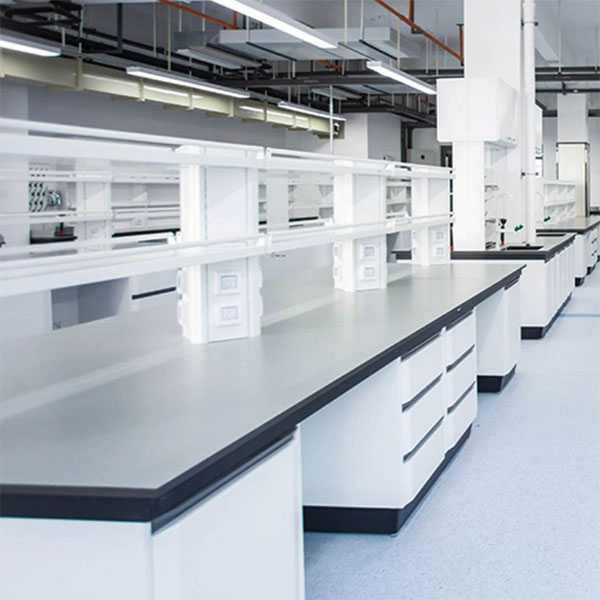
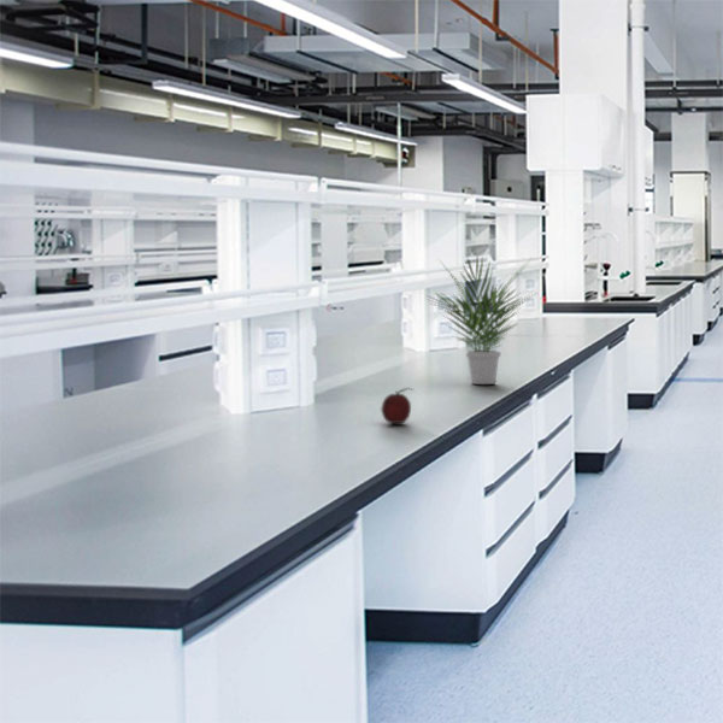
+ potted plant [425,254,541,386]
+ fruit [380,387,415,425]
